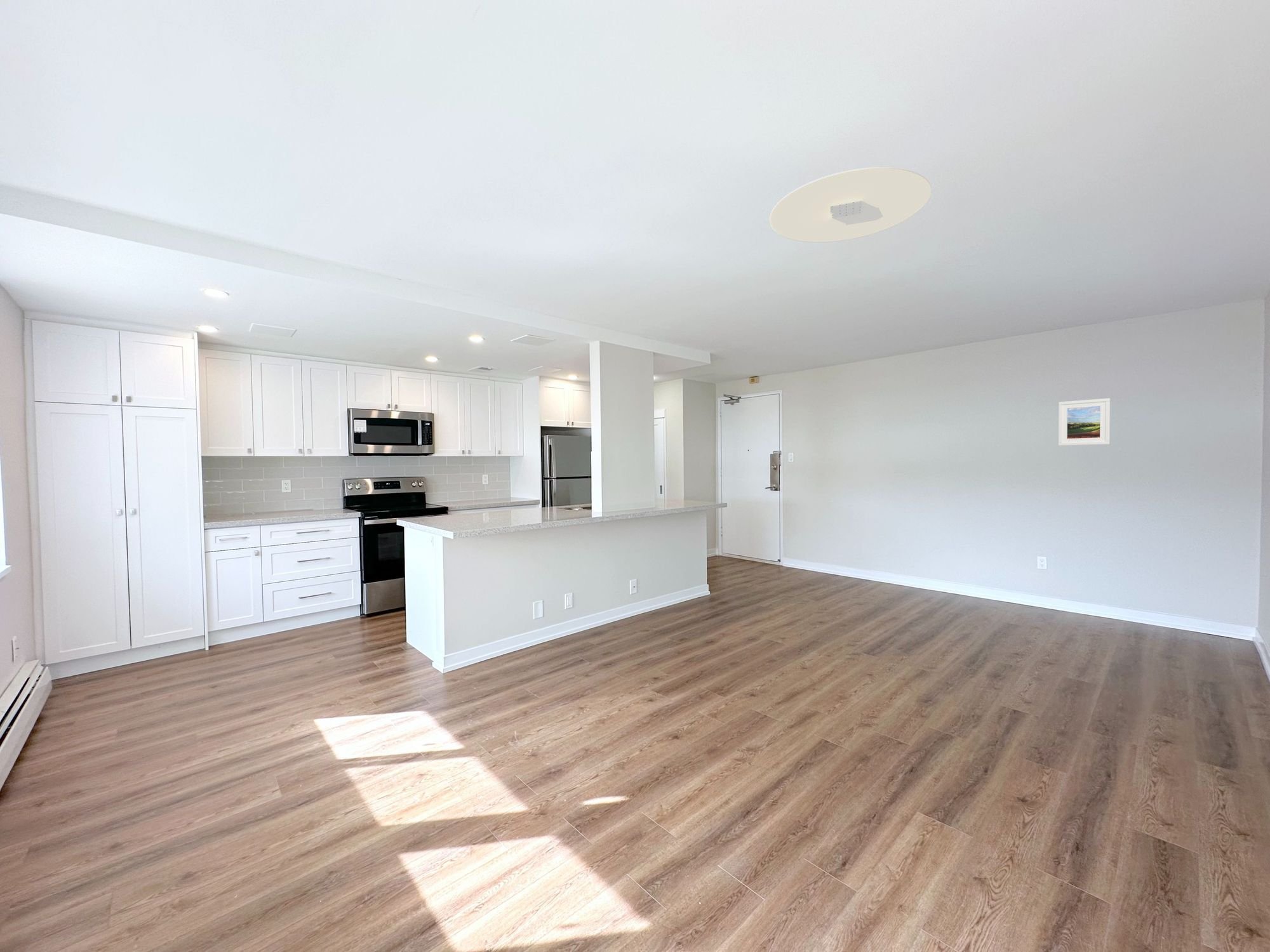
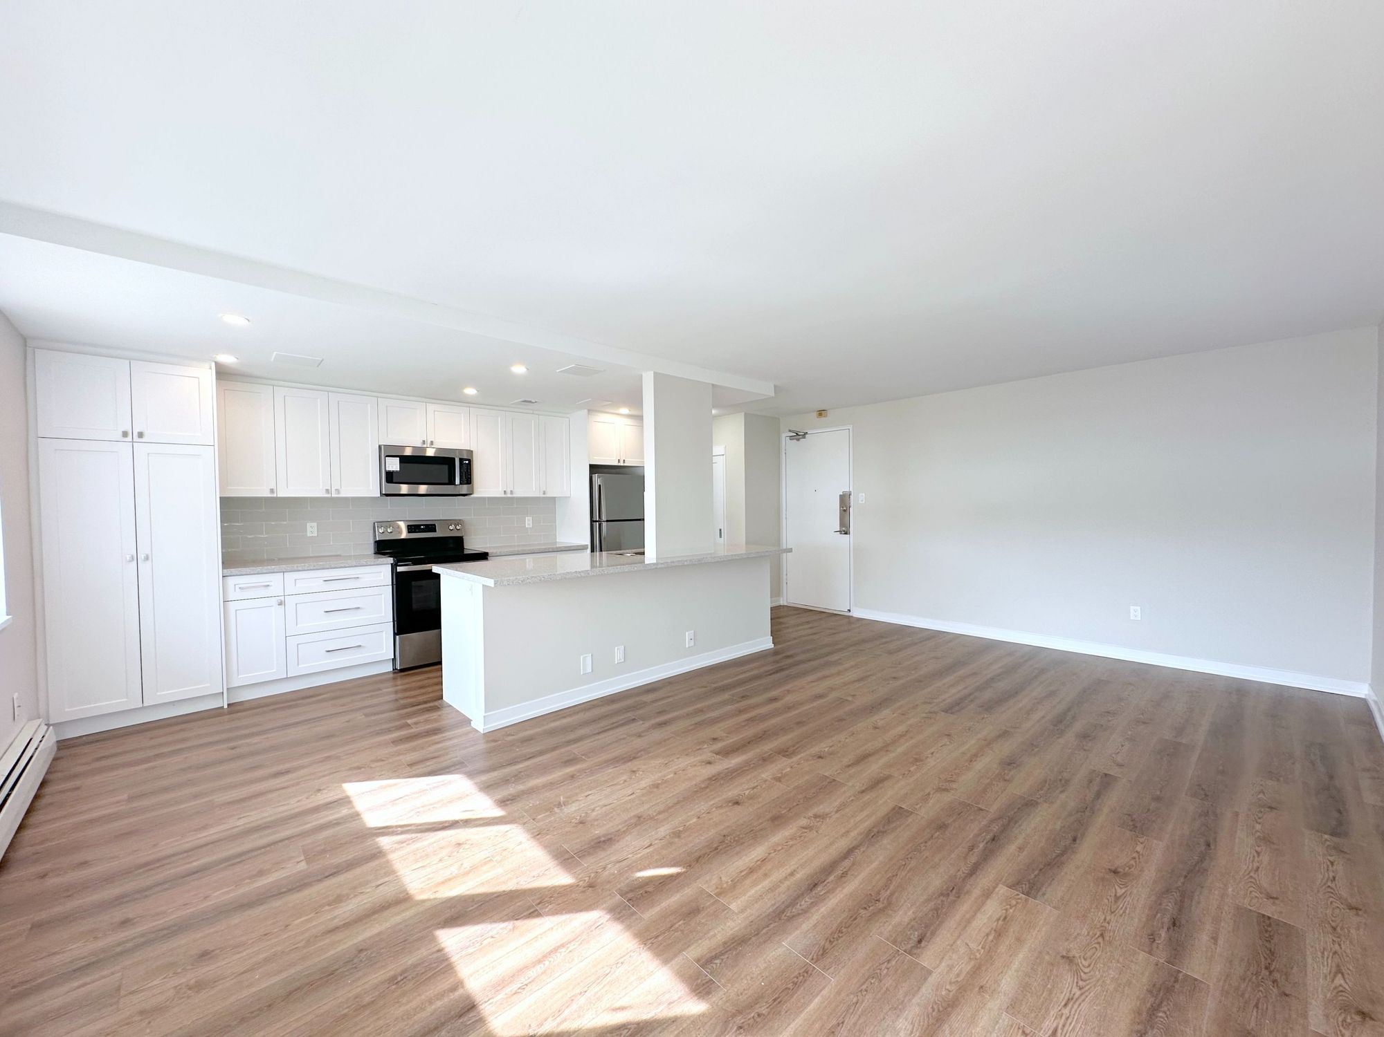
- ceiling light [769,166,932,243]
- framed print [1058,398,1111,446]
